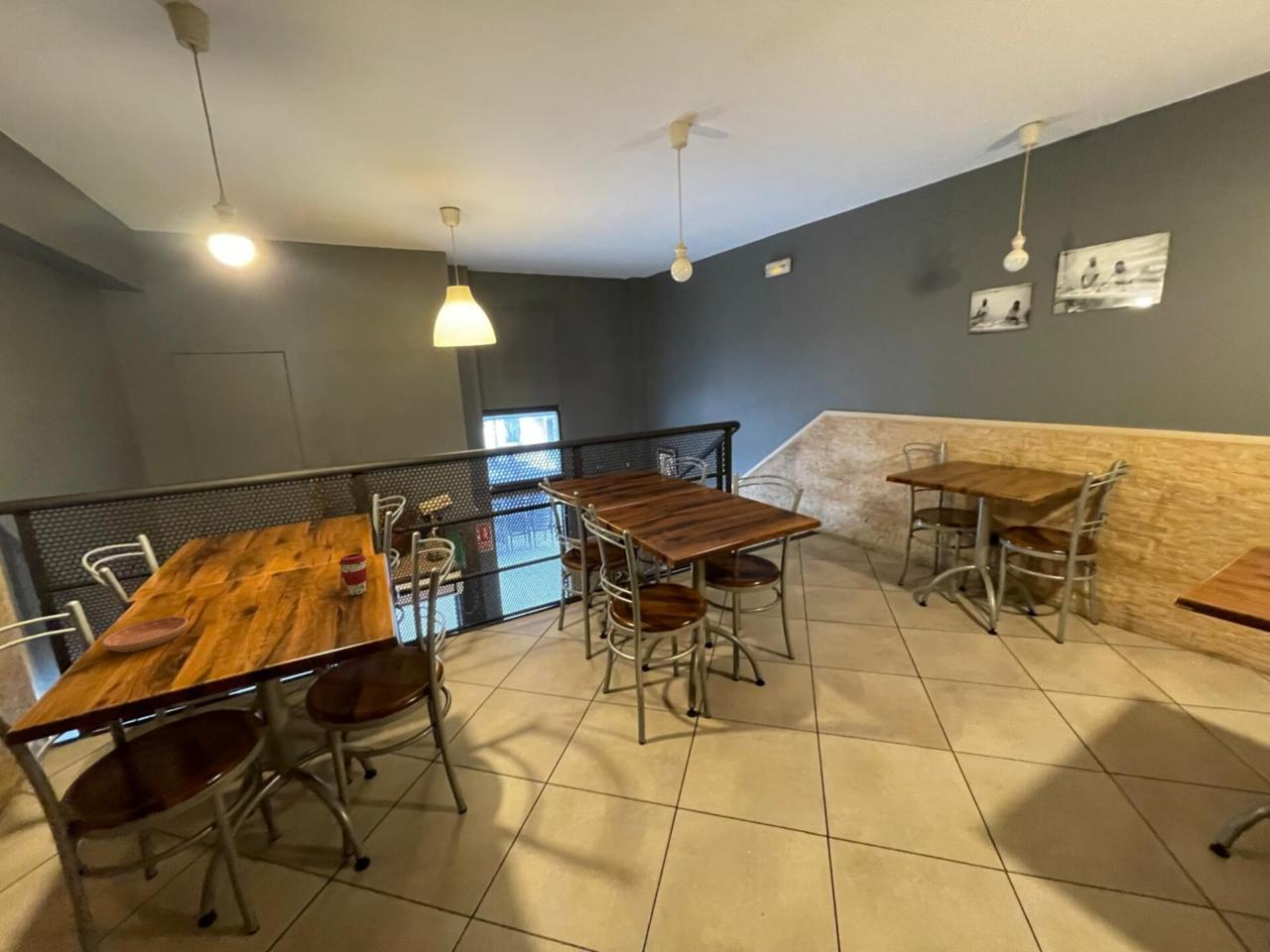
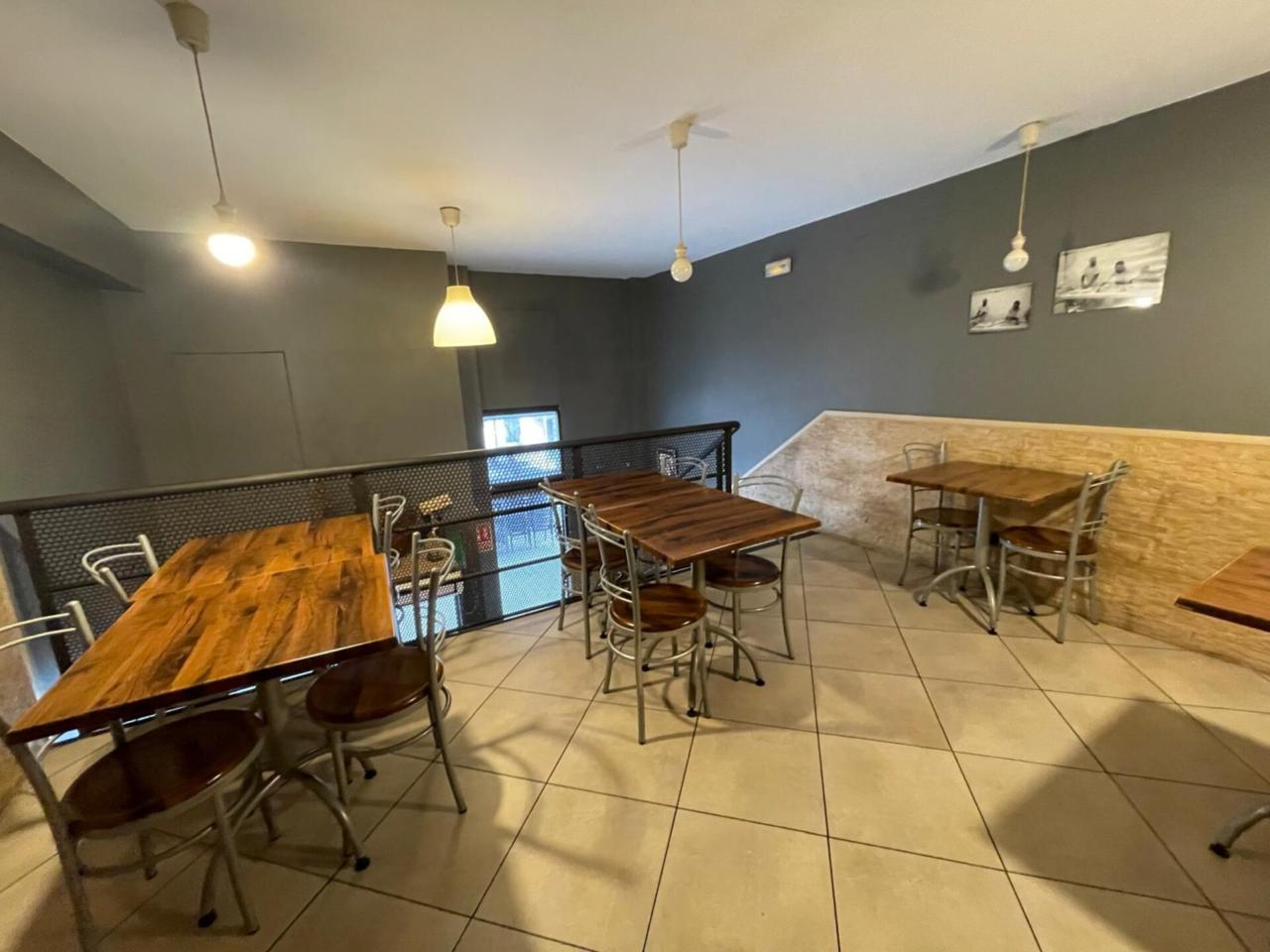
- saucer [101,616,189,654]
- coffee cup [338,552,367,596]
